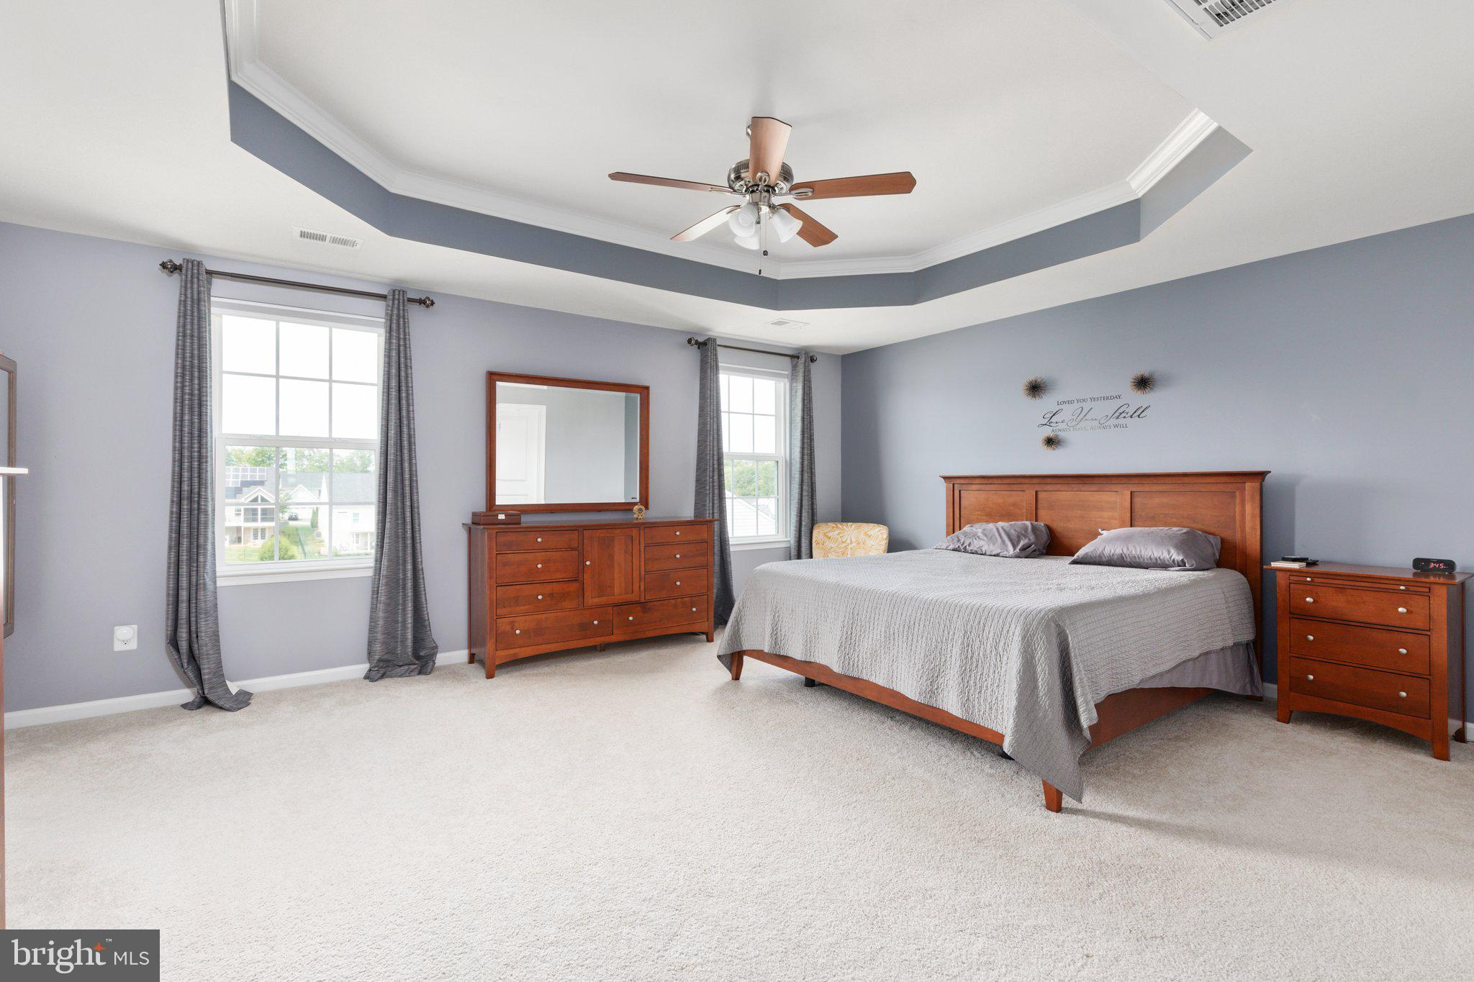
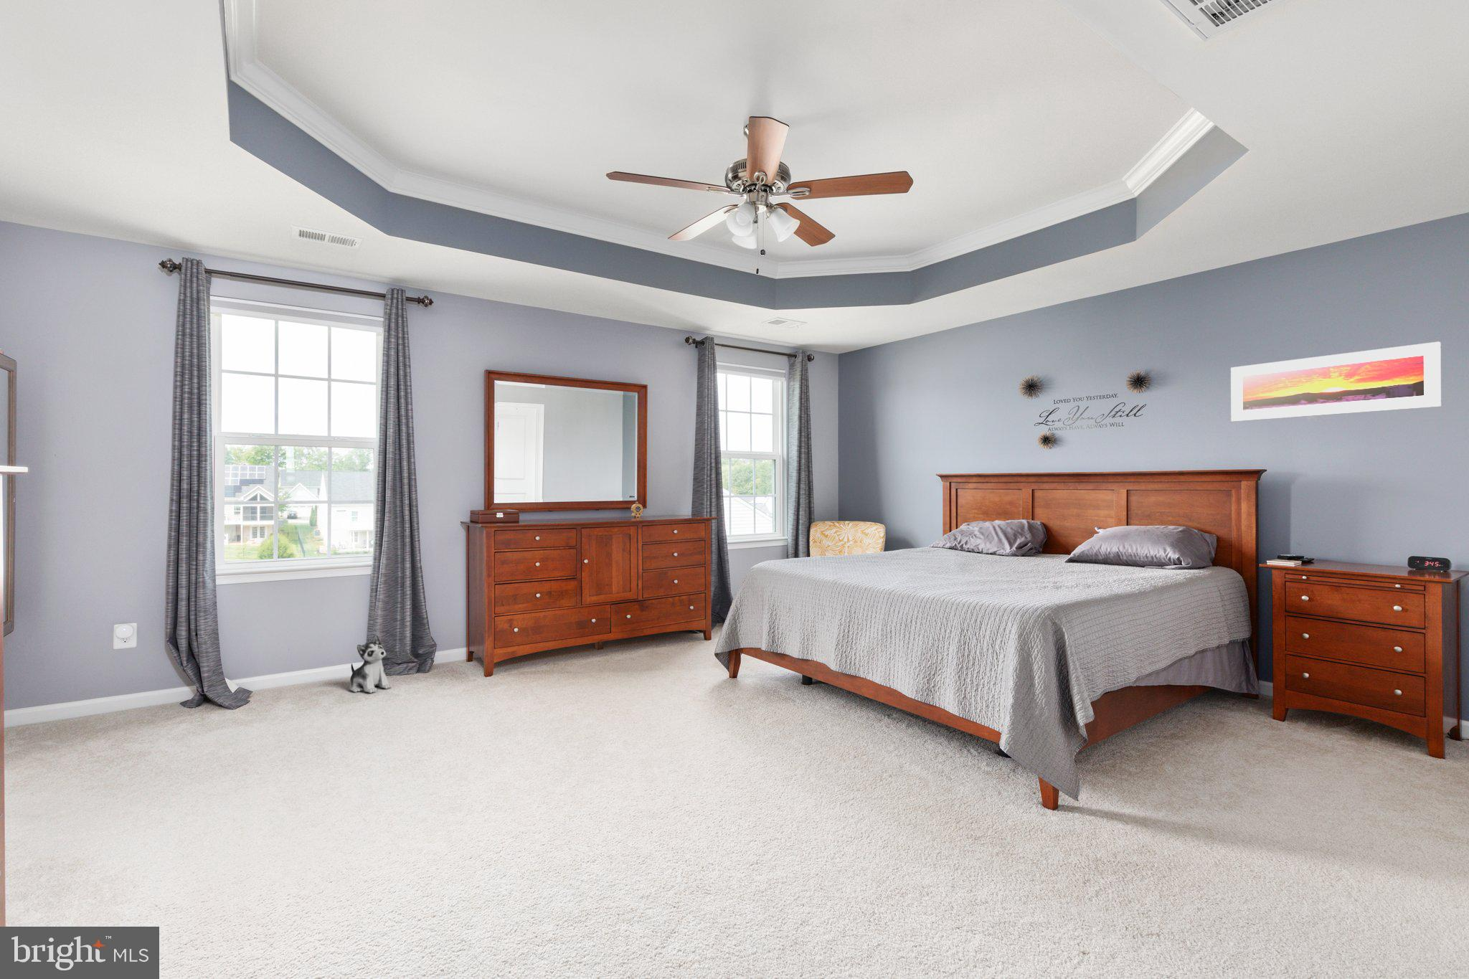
+ plush toy [348,634,392,694]
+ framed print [1230,341,1442,423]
